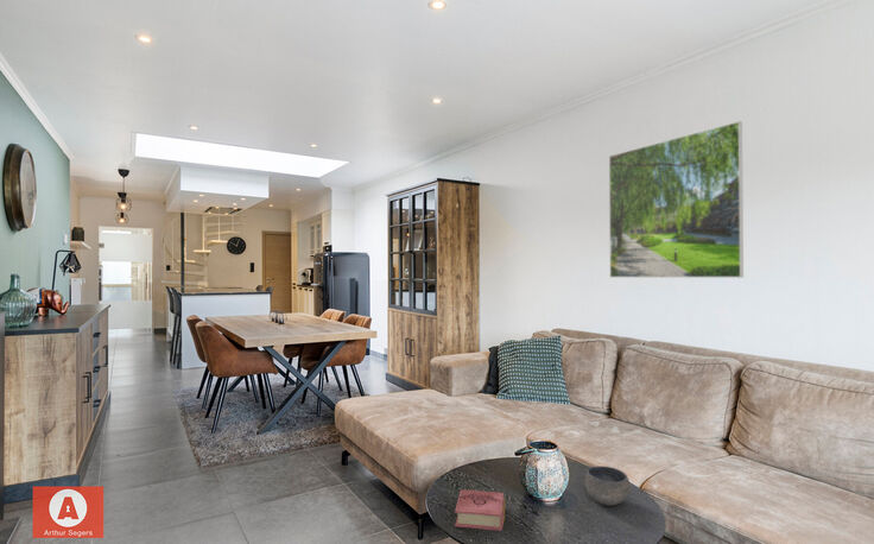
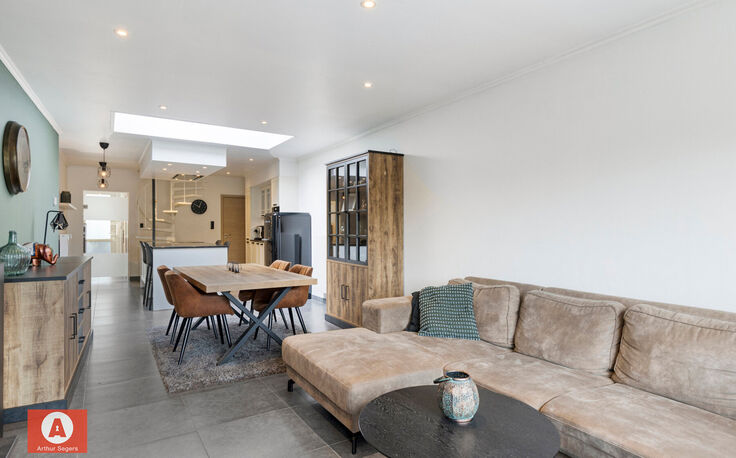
- bowl [584,466,631,507]
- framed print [608,120,745,279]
- book [455,488,507,532]
